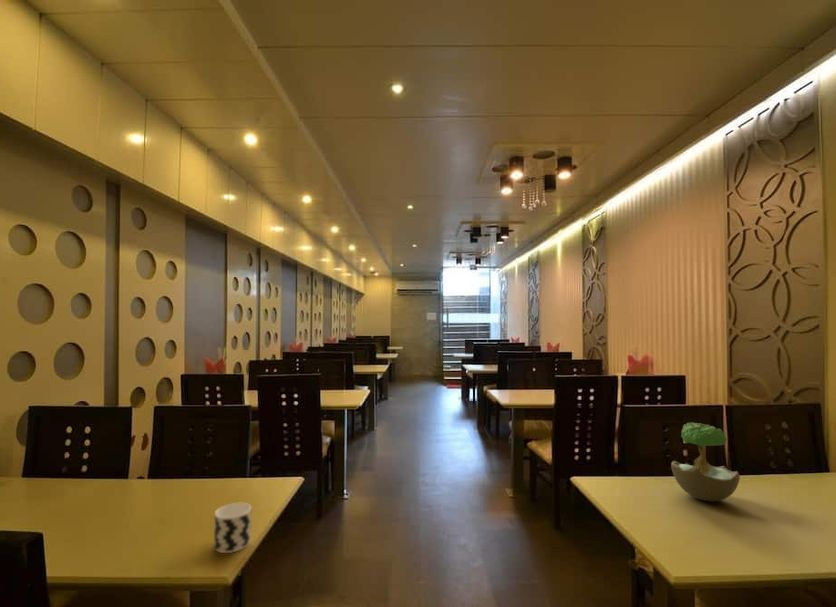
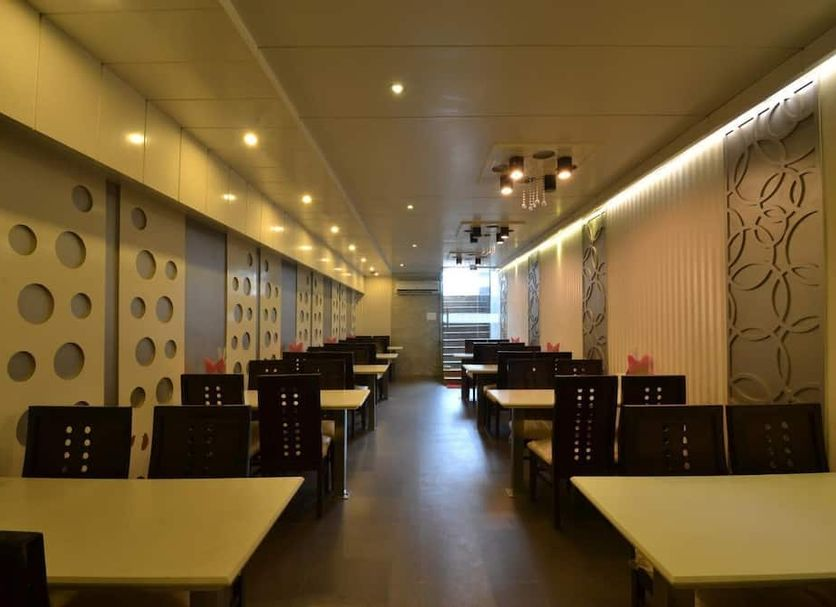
- flower [670,422,741,502]
- cup [213,502,252,554]
